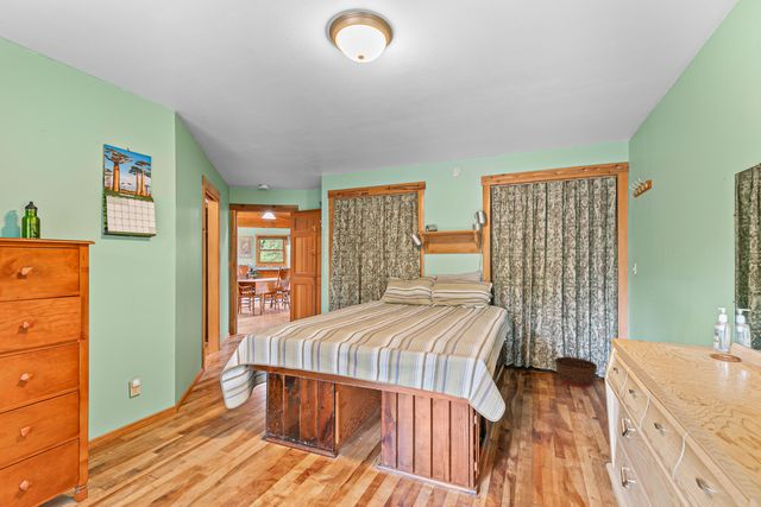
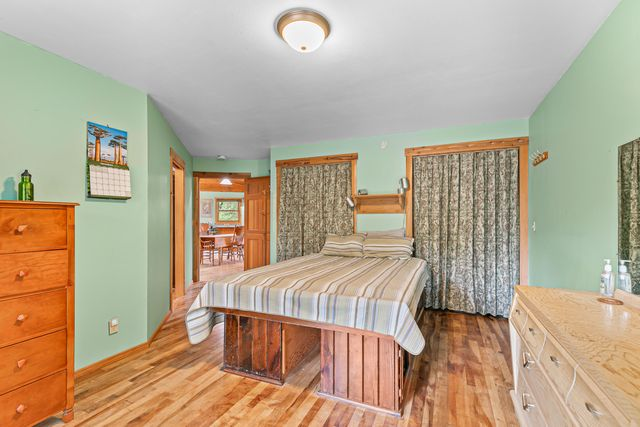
- basket [554,356,598,389]
